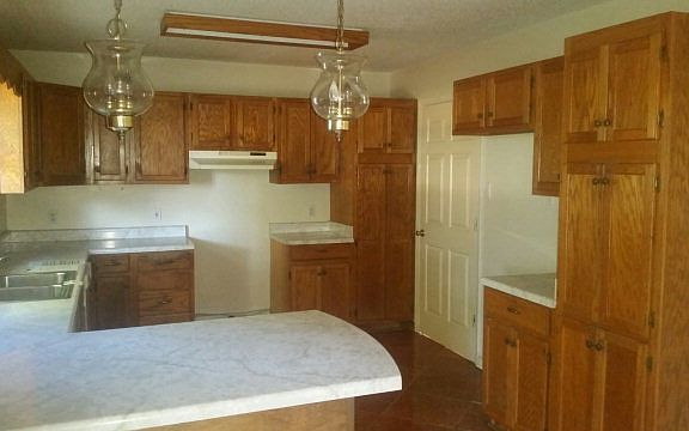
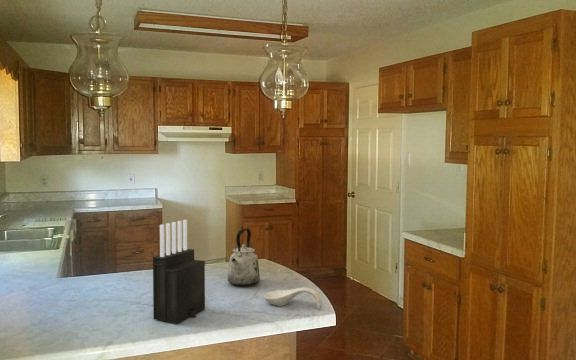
+ knife block [152,219,206,325]
+ spoon rest [263,286,323,310]
+ kettle [227,228,261,287]
